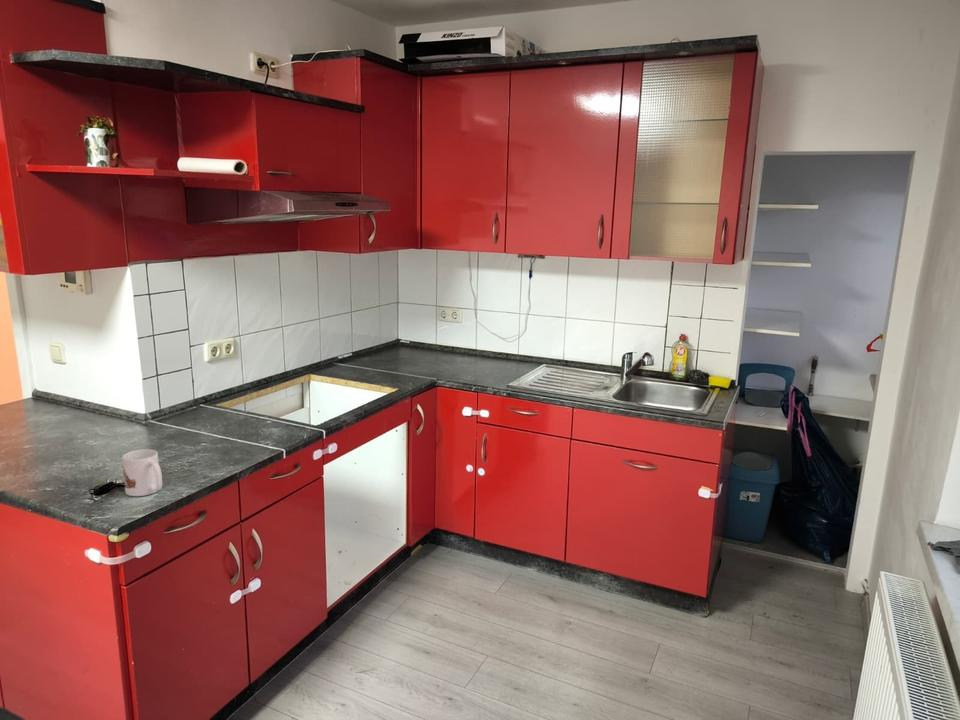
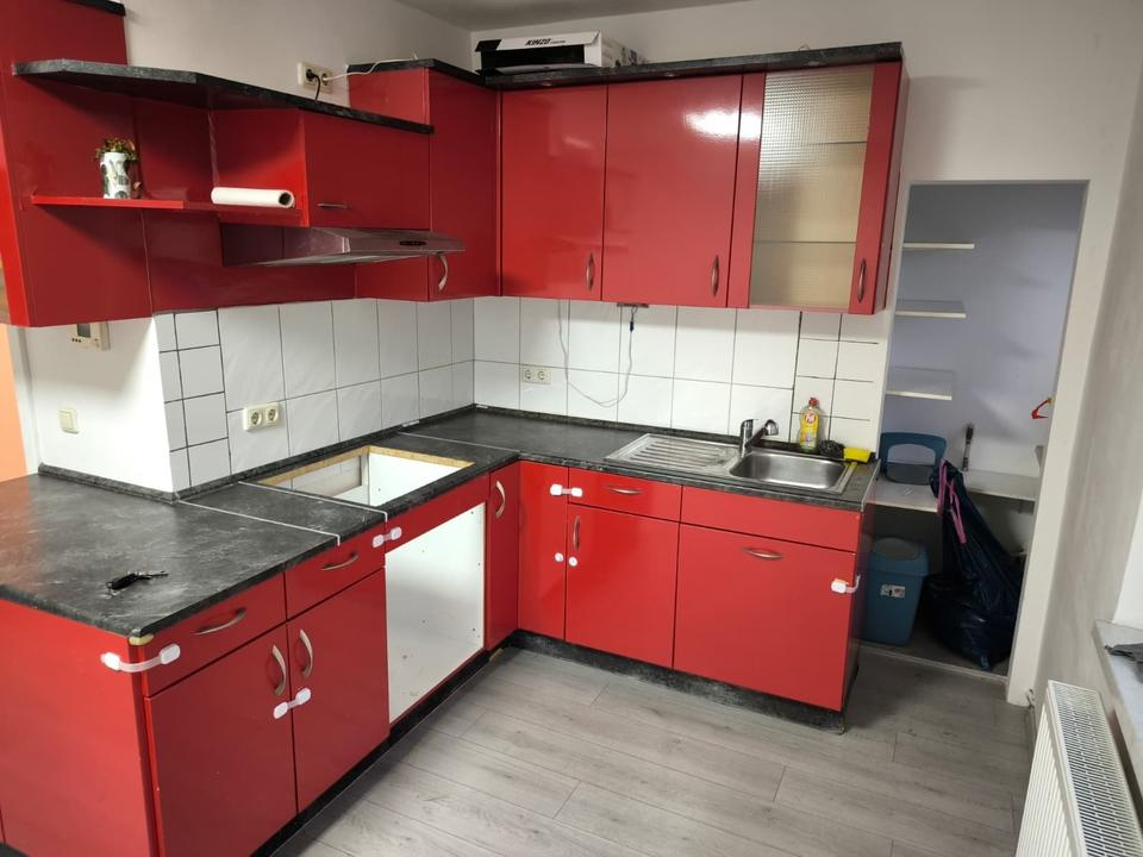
- mug [121,448,163,497]
